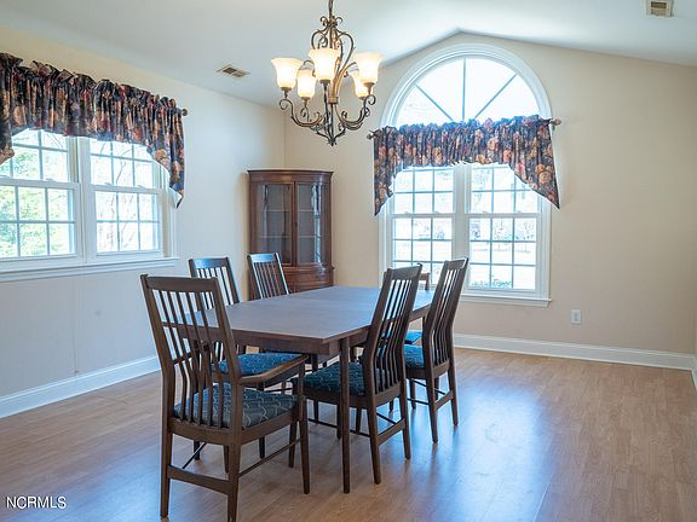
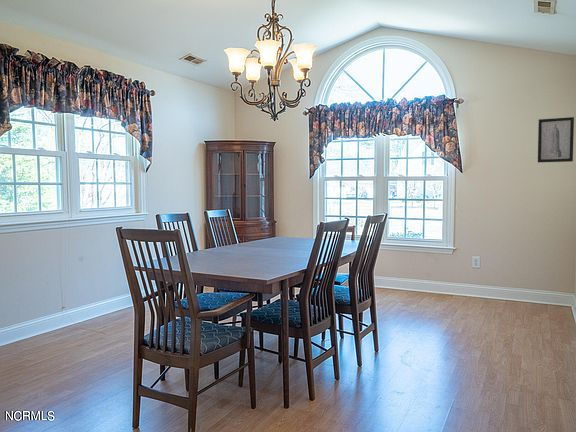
+ wall art [537,116,575,163]
